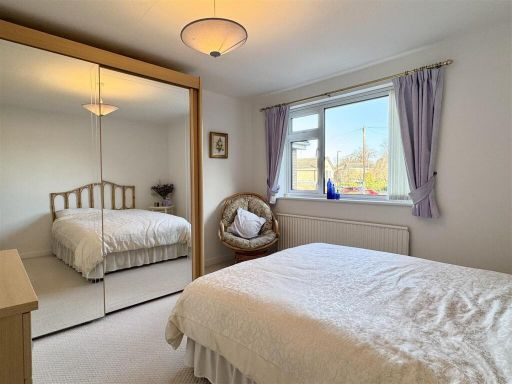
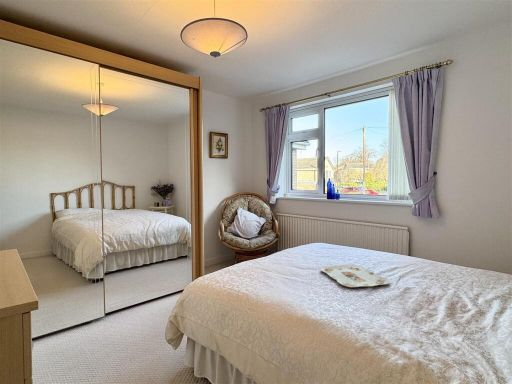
+ serving tray [320,264,390,288]
